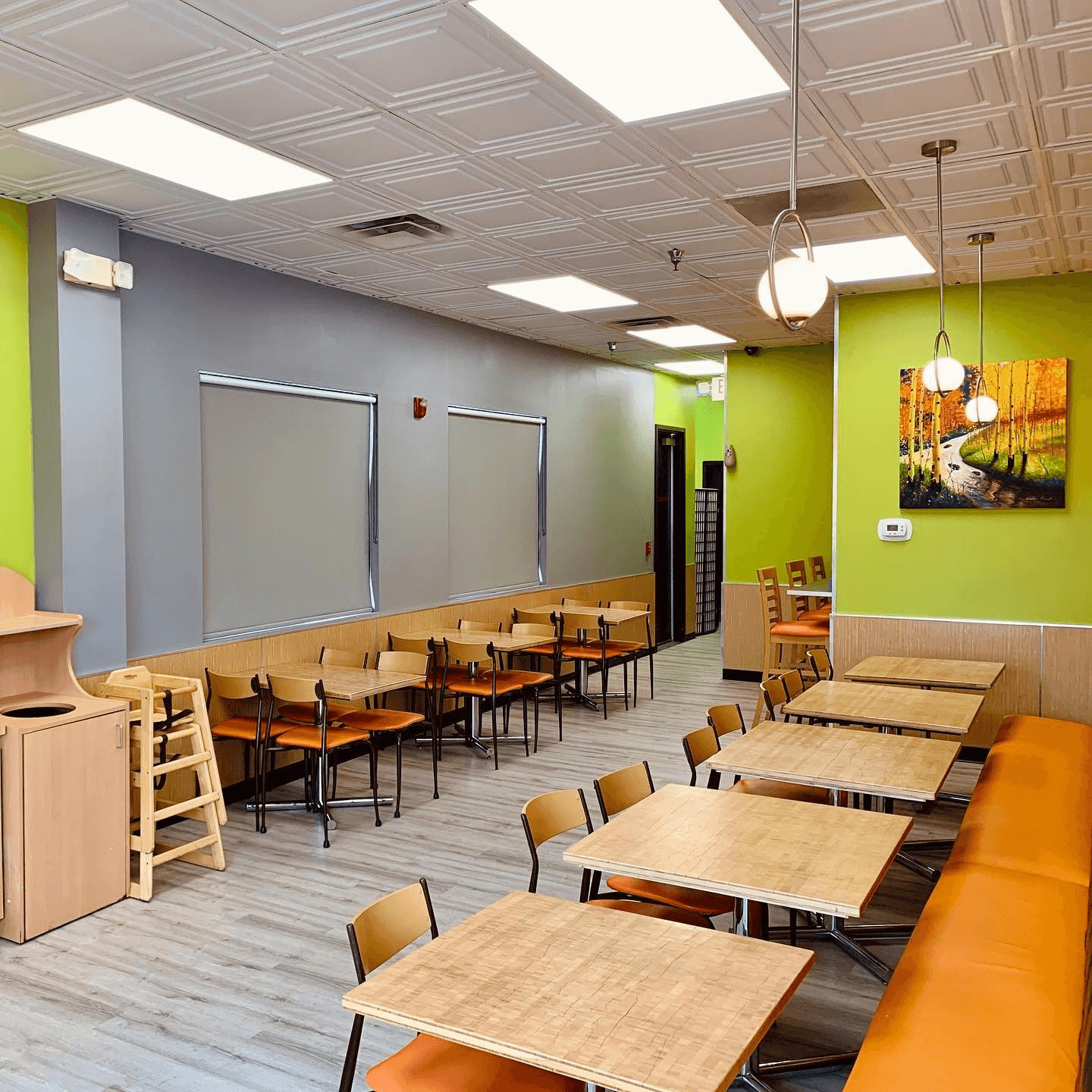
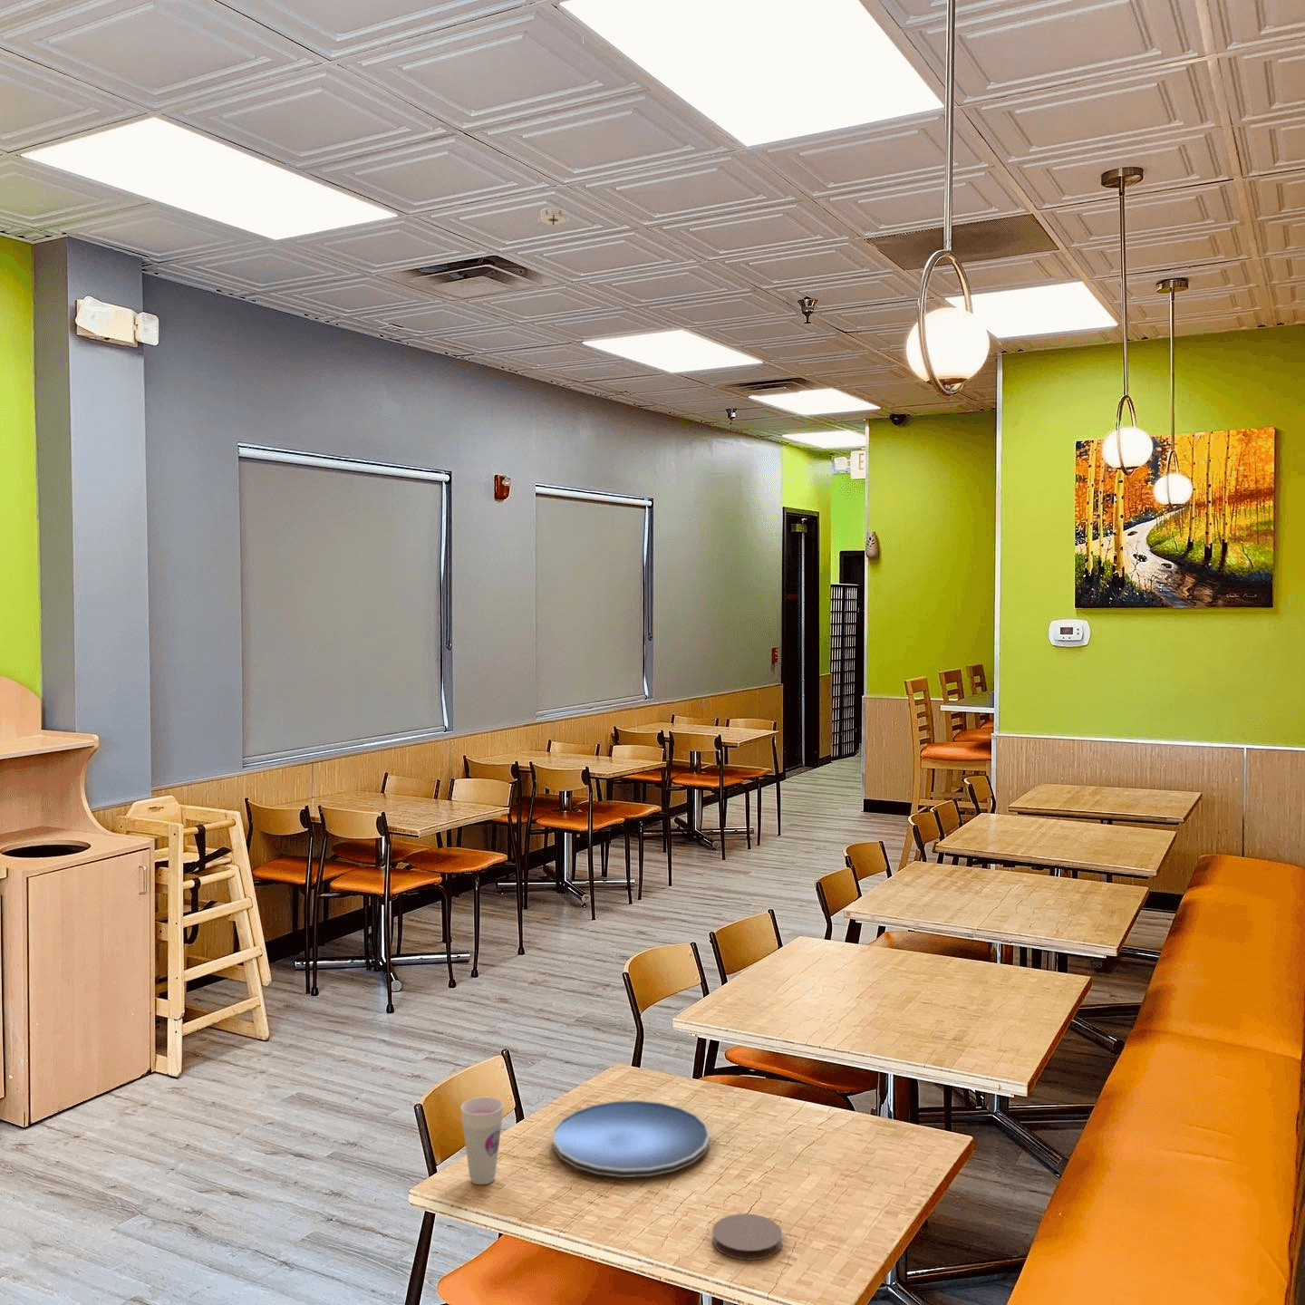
+ plate [552,1099,711,1178]
+ smoke detector [537,207,570,226]
+ cup [459,1097,504,1185]
+ coaster [711,1213,783,1262]
